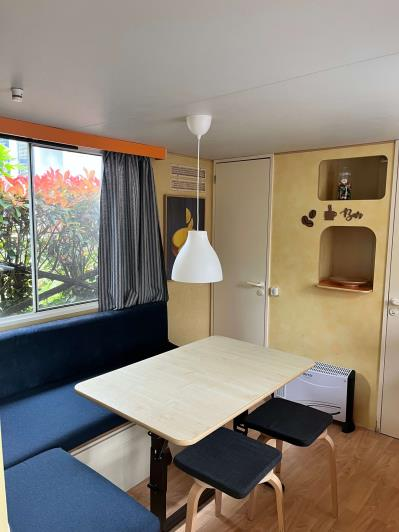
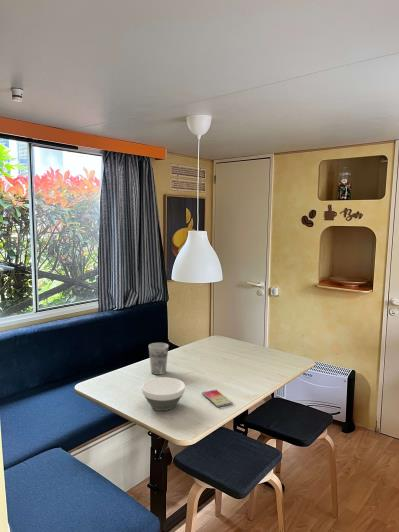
+ cup [148,342,170,376]
+ smartphone [201,388,233,408]
+ bowl [141,377,186,412]
